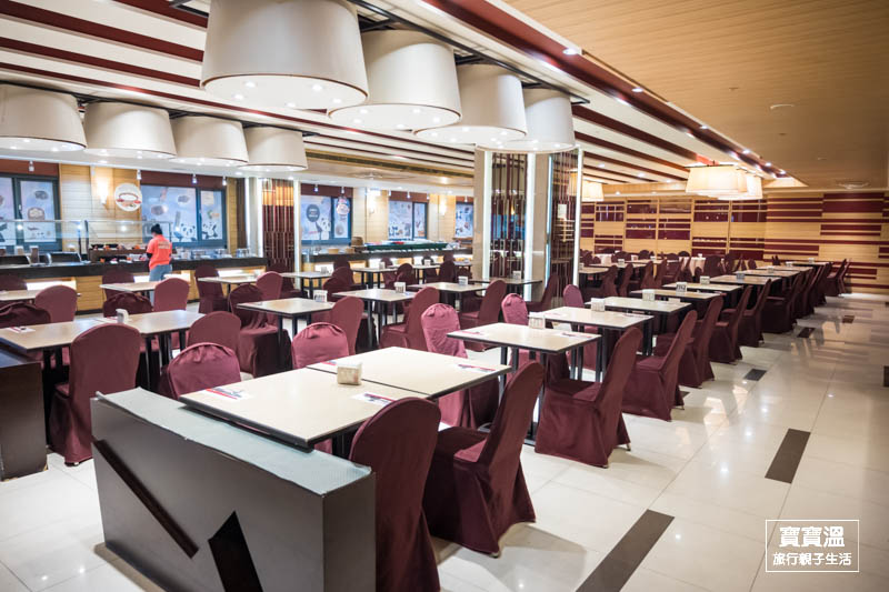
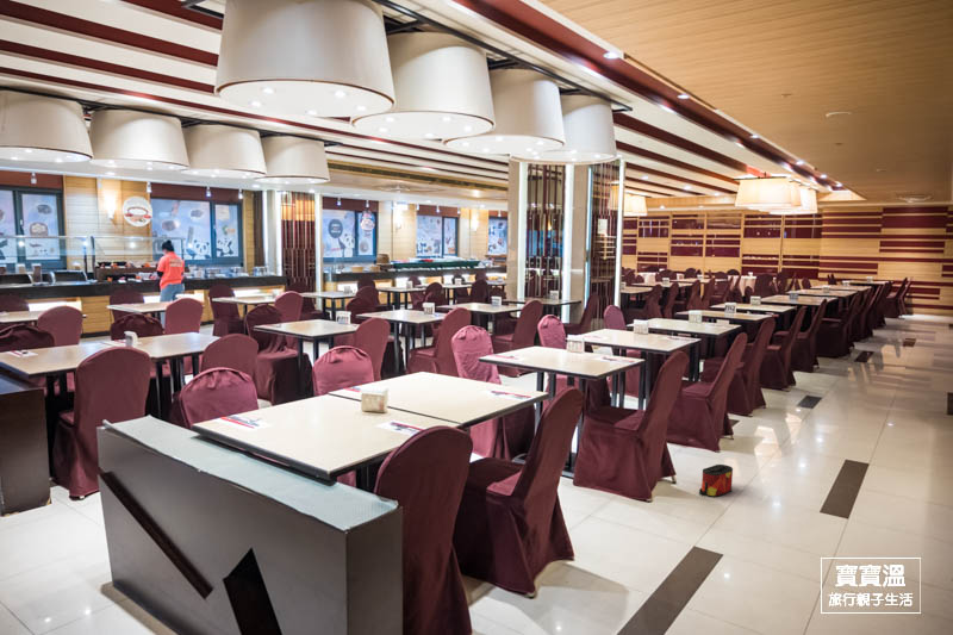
+ bag [698,463,734,498]
